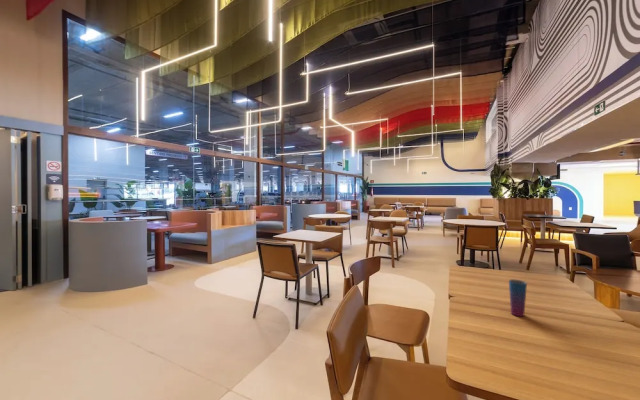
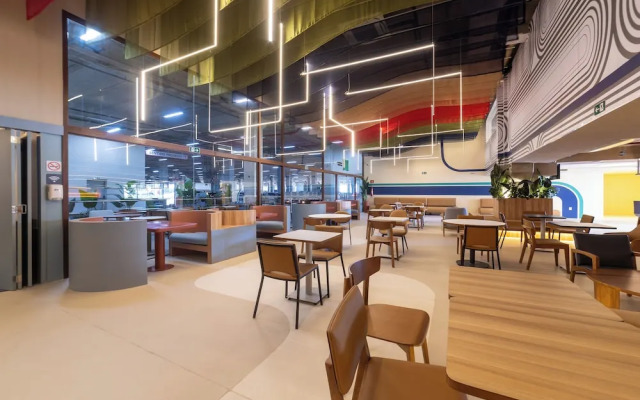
- cup [508,278,528,317]
